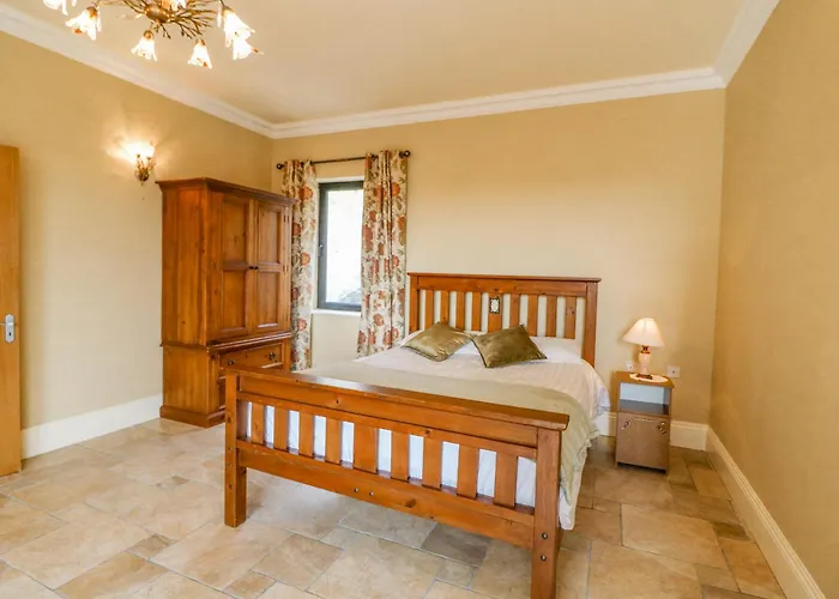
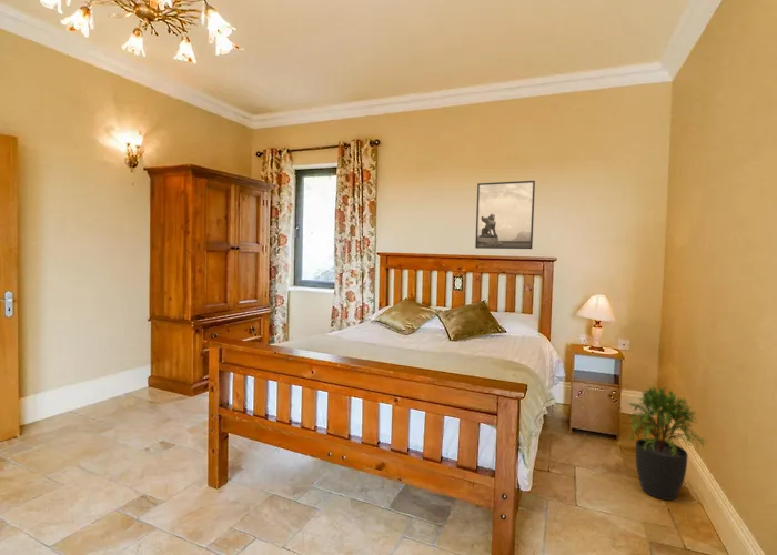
+ potted plant [626,384,708,502]
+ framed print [474,180,536,250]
